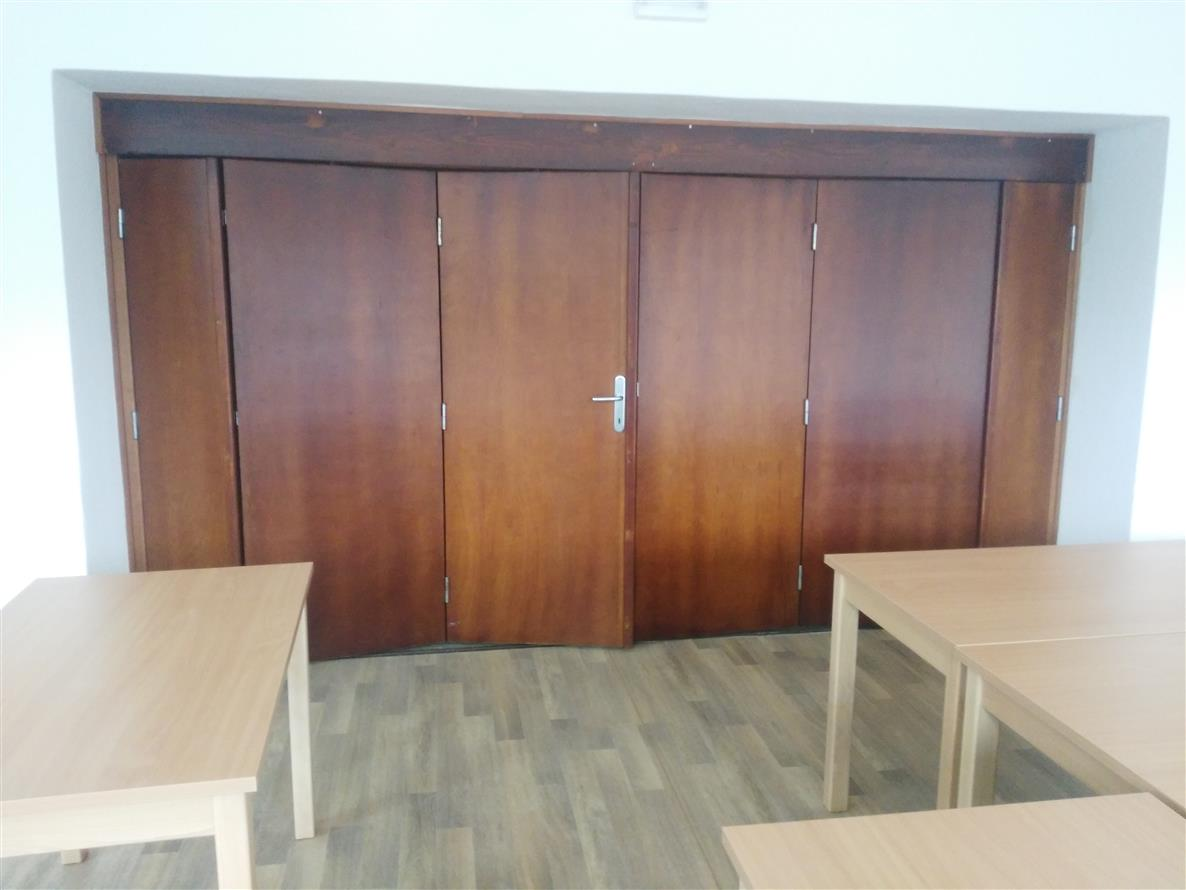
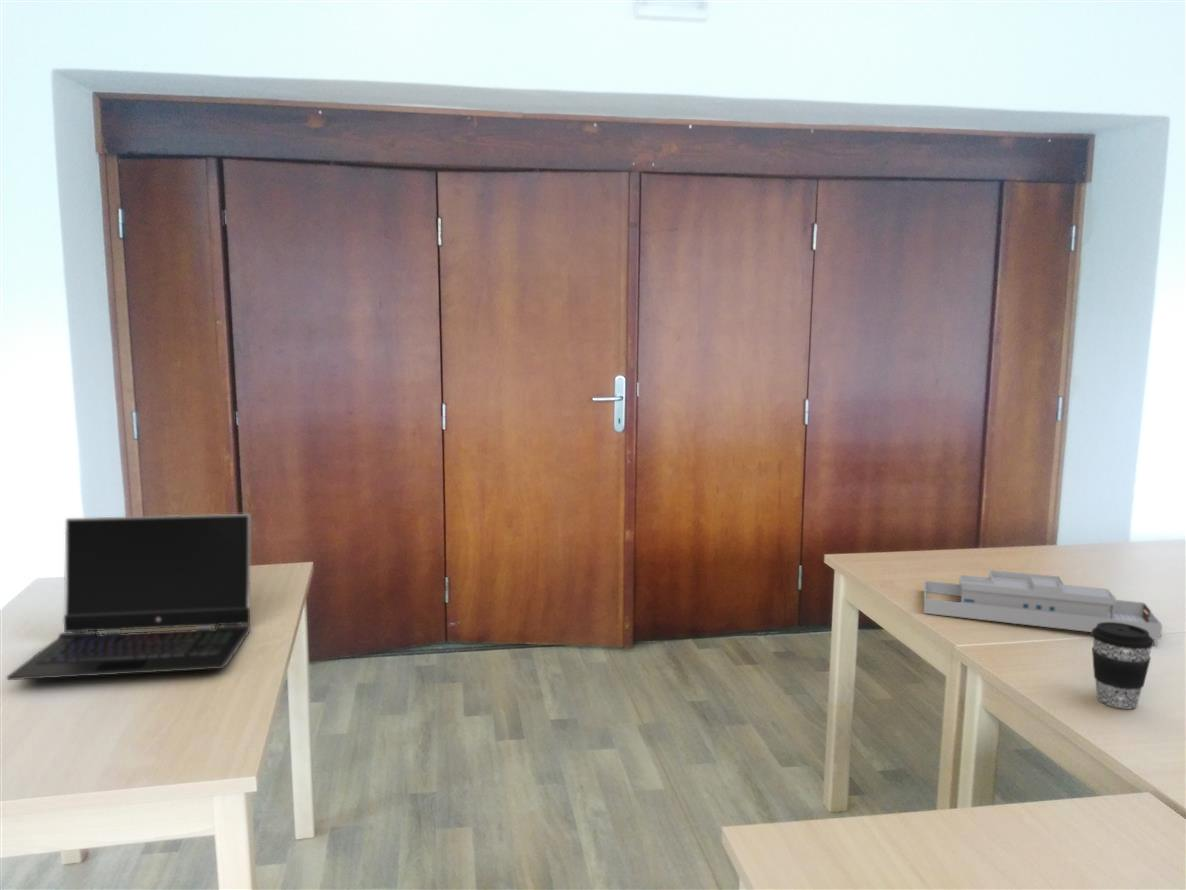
+ coffee cup [1090,622,1155,709]
+ laptop computer [6,513,252,681]
+ desk organizer [923,569,1163,641]
